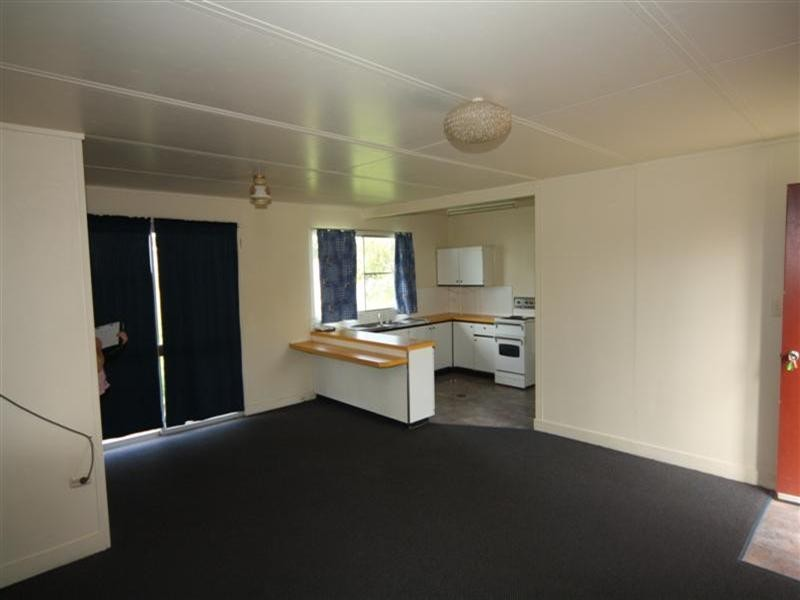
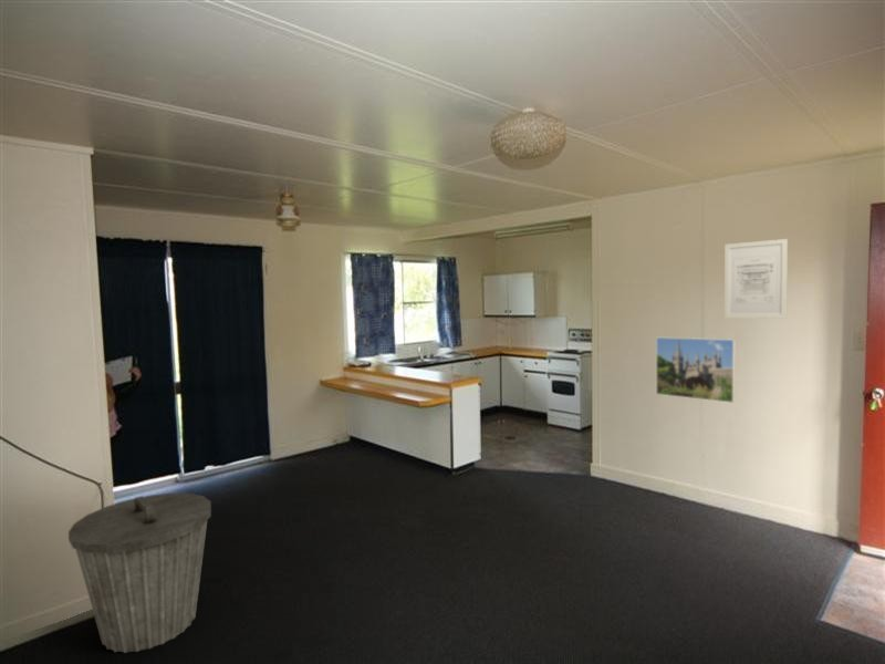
+ trash can [67,492,212,654]
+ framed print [655,336,737,404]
+ wall art [723,238,789,320]
